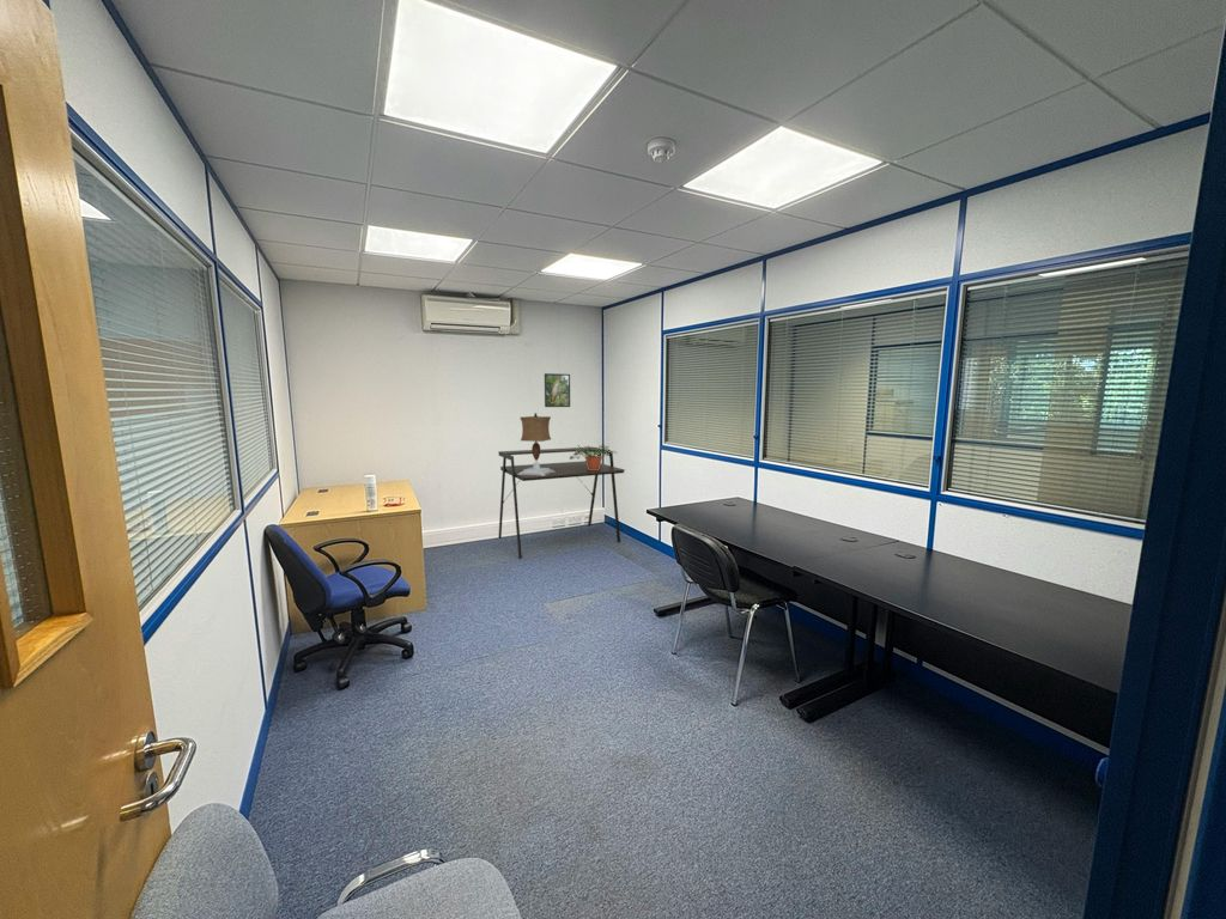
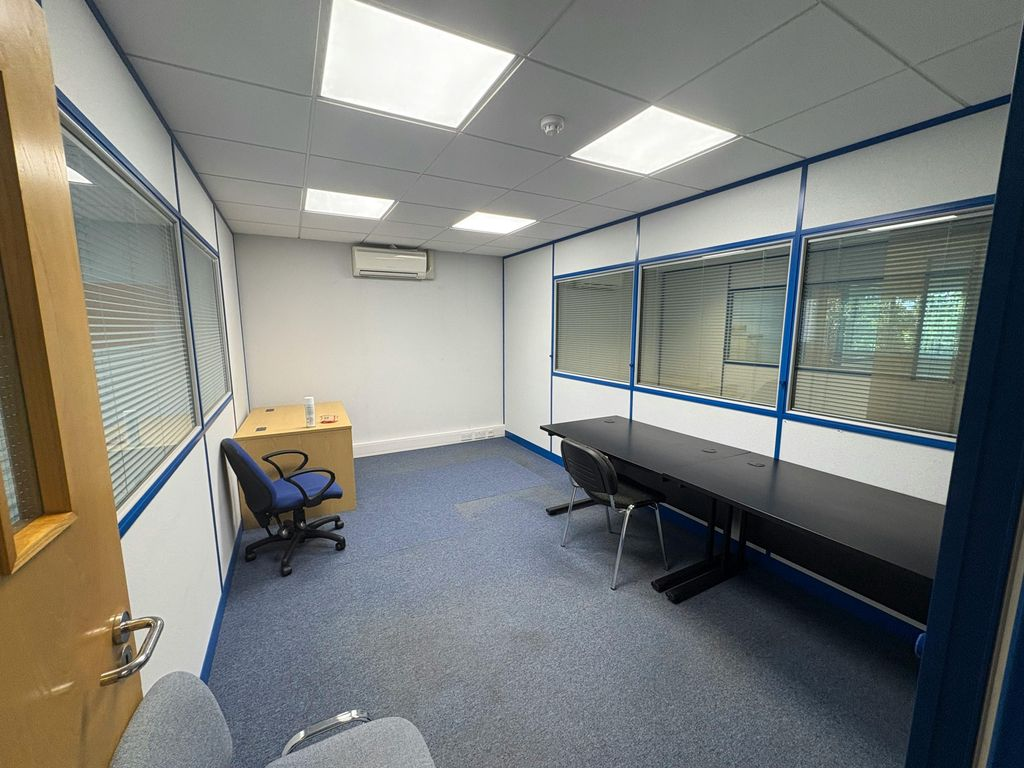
- desk [497,446,626,560]
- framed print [544,372,571,408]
- potted plant [569,444,617,470]
- table lamp [517,412,554,476]
